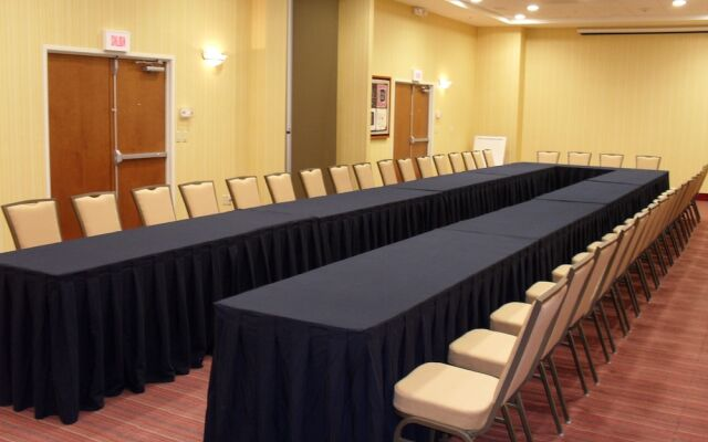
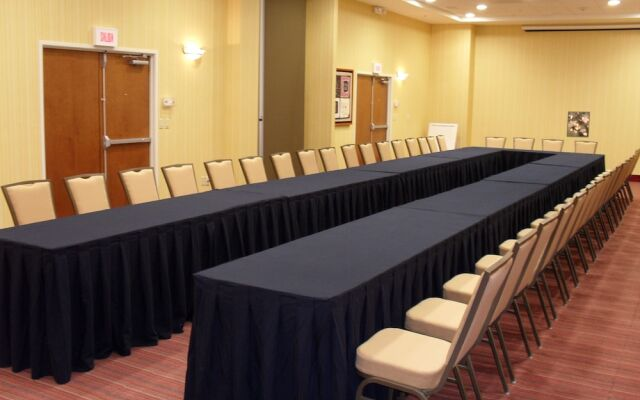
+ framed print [566,111,591,138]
